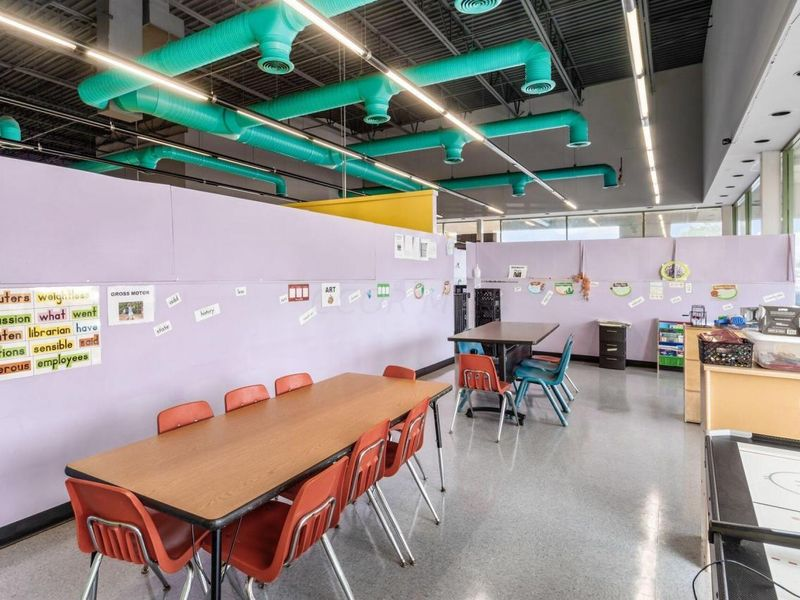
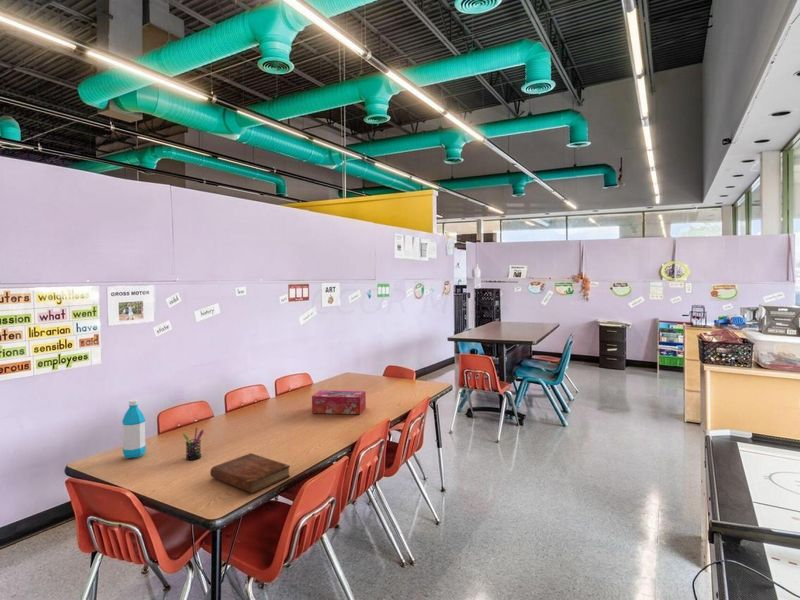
+ water bottle [121,399,147,459]
+ pen holder [182,426,205,461]
+ tissue box [311,389,367,415]
+ bible [209,452,291,494]
